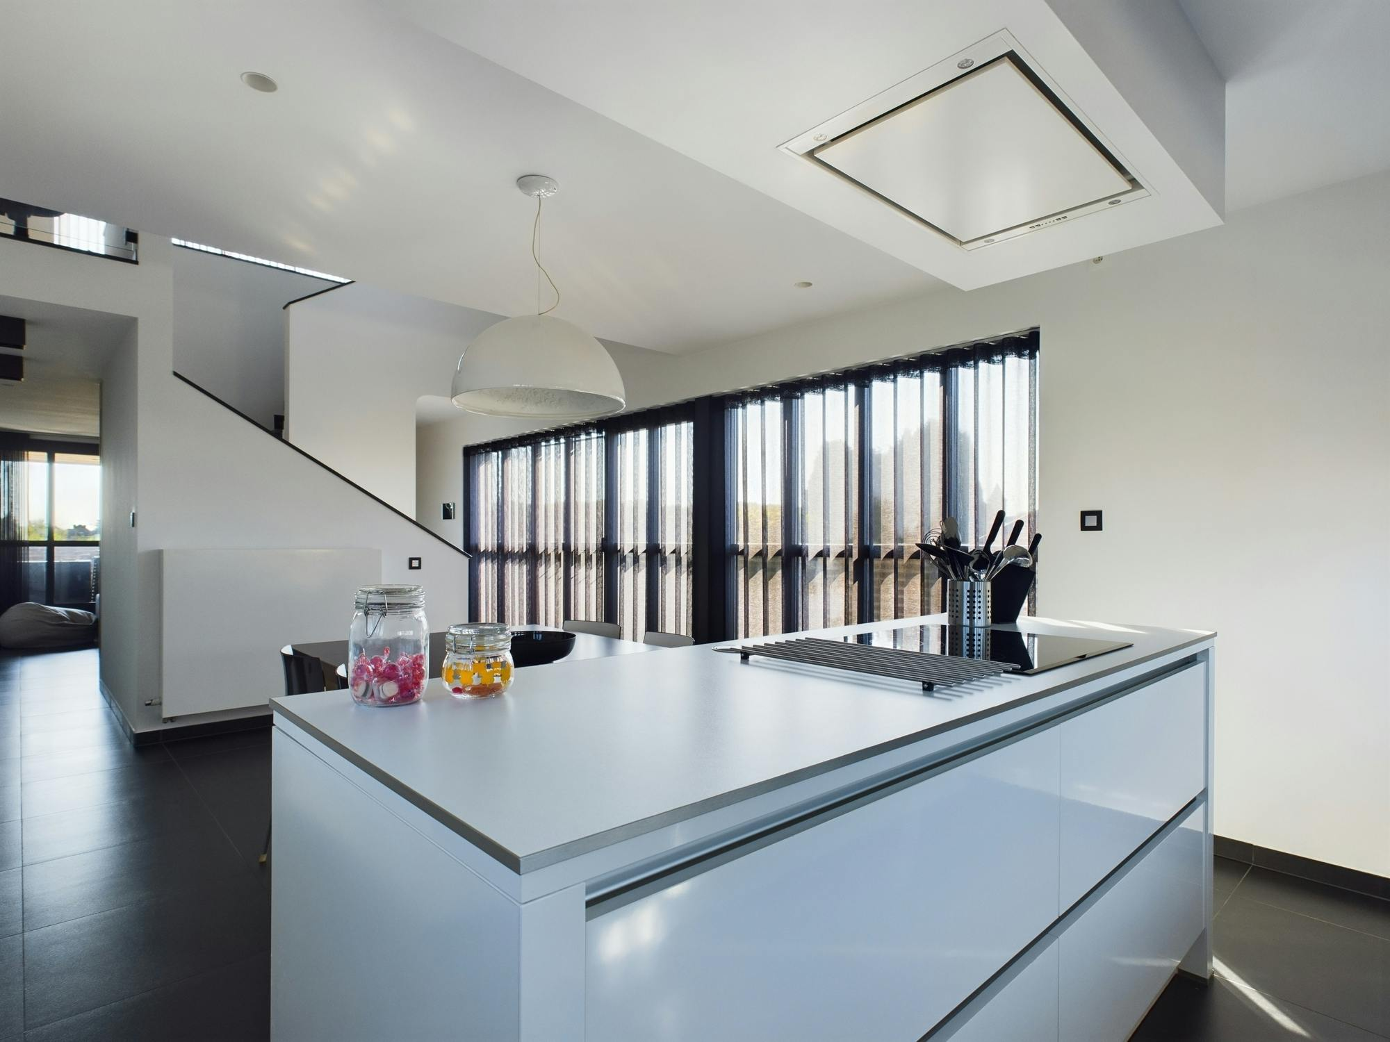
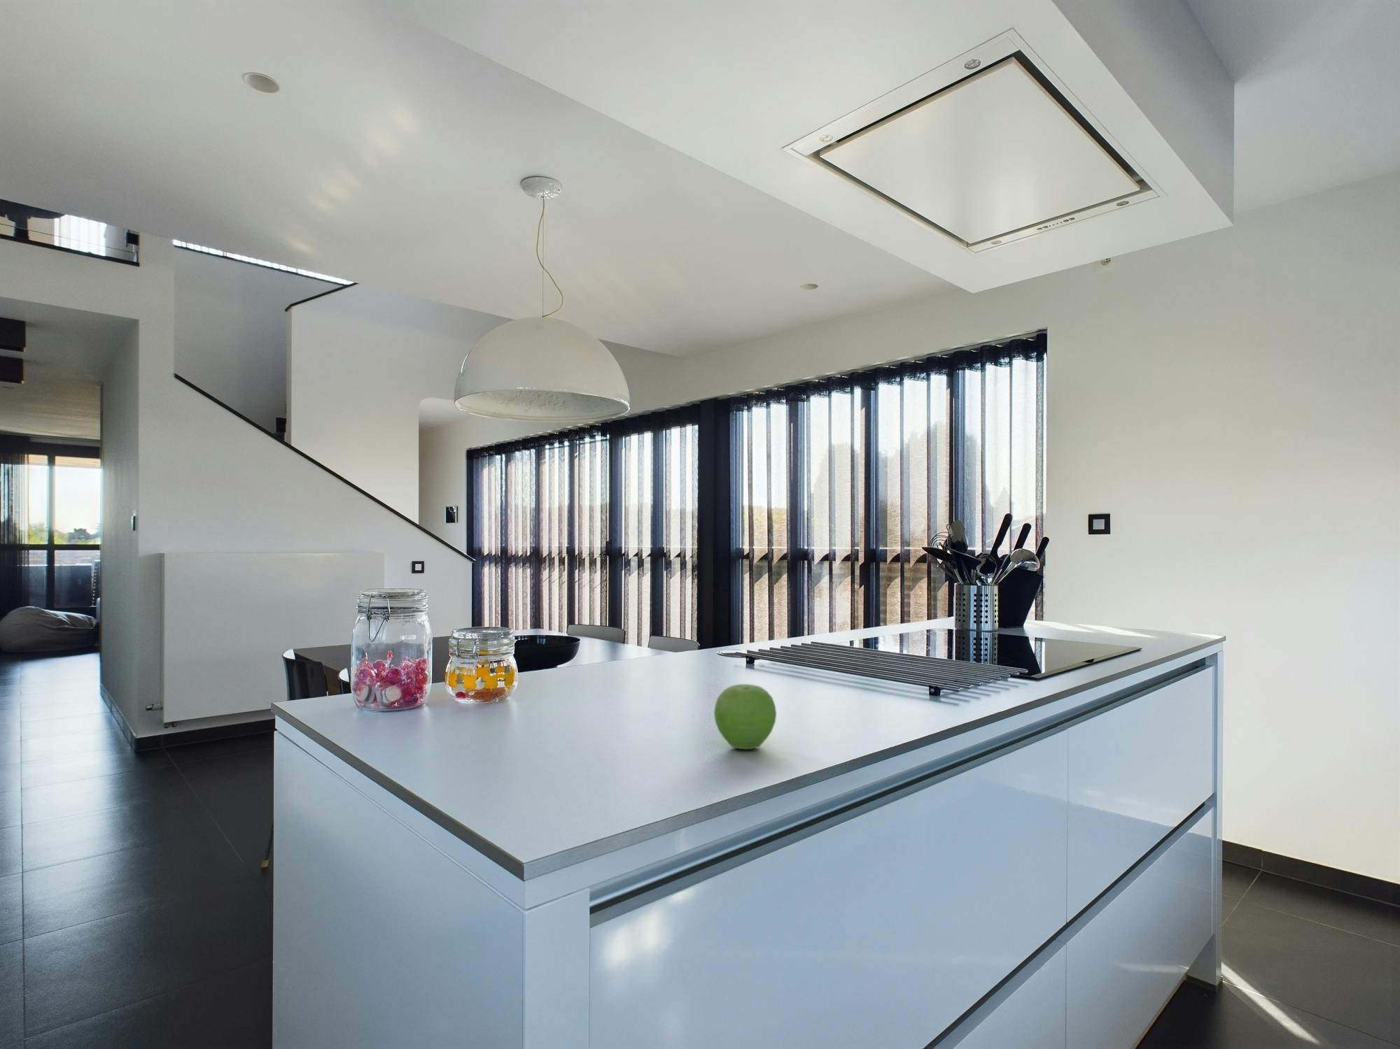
+ fruit [713,683,777,749]
